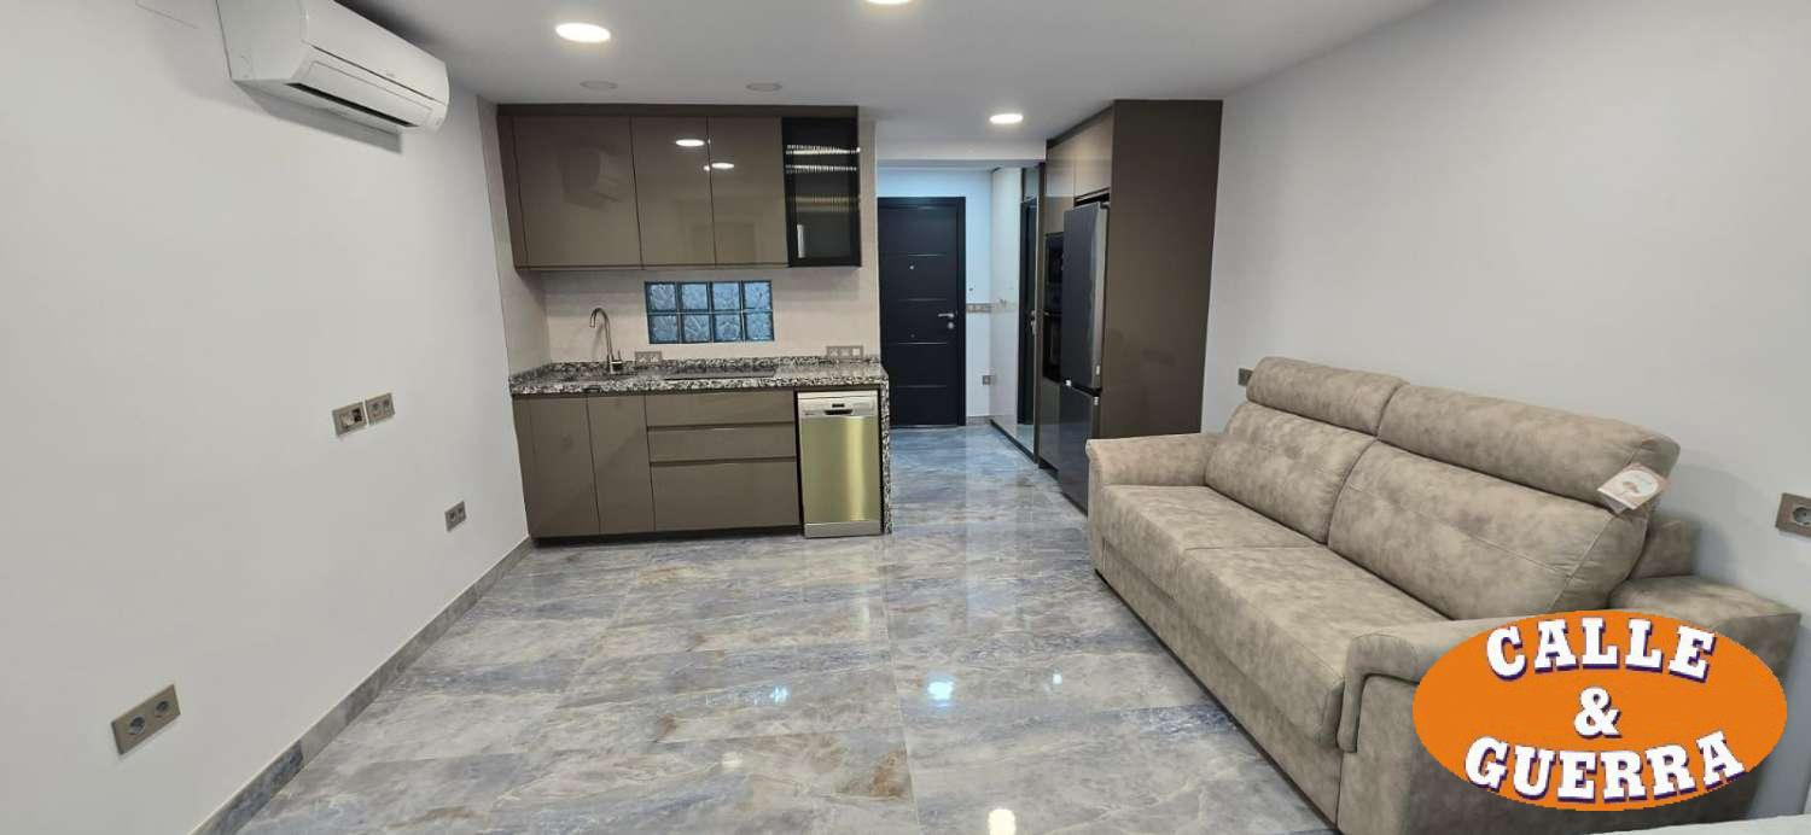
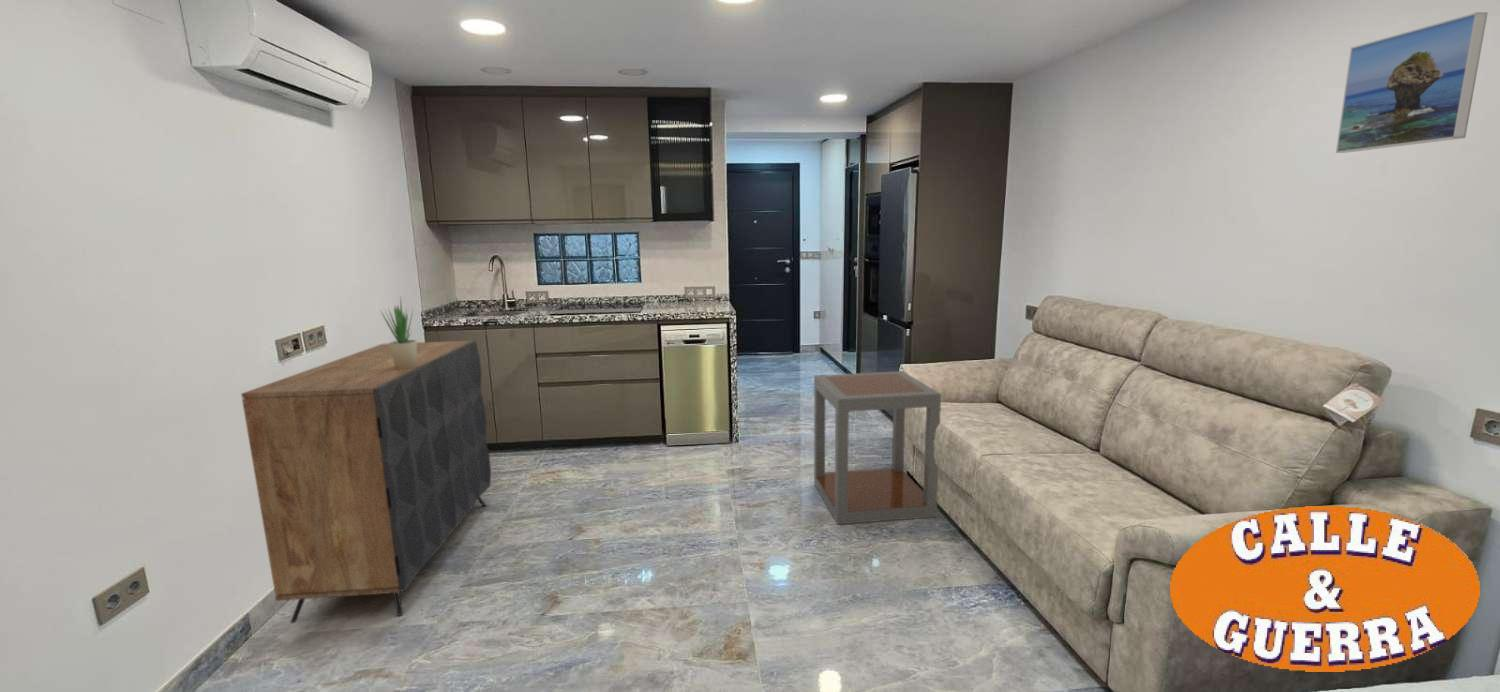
+ potted plant [378,295,418,369]
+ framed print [1335,11,1489,154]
+ dresser [240,340,492,624]
+ side table [813,370,942,526]
